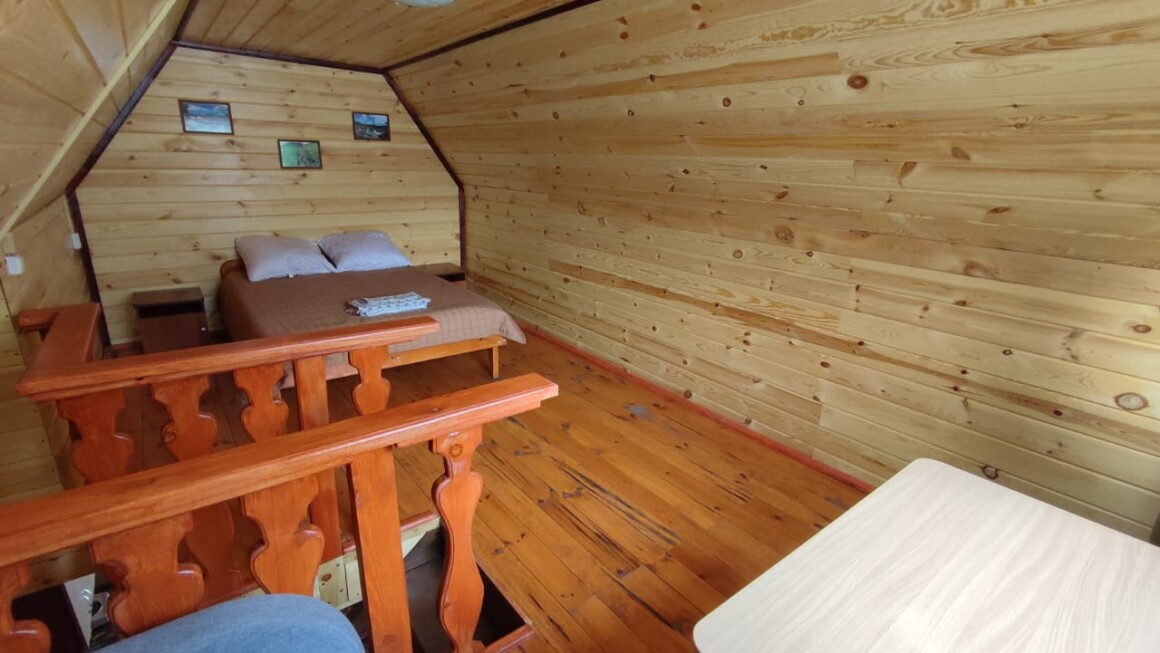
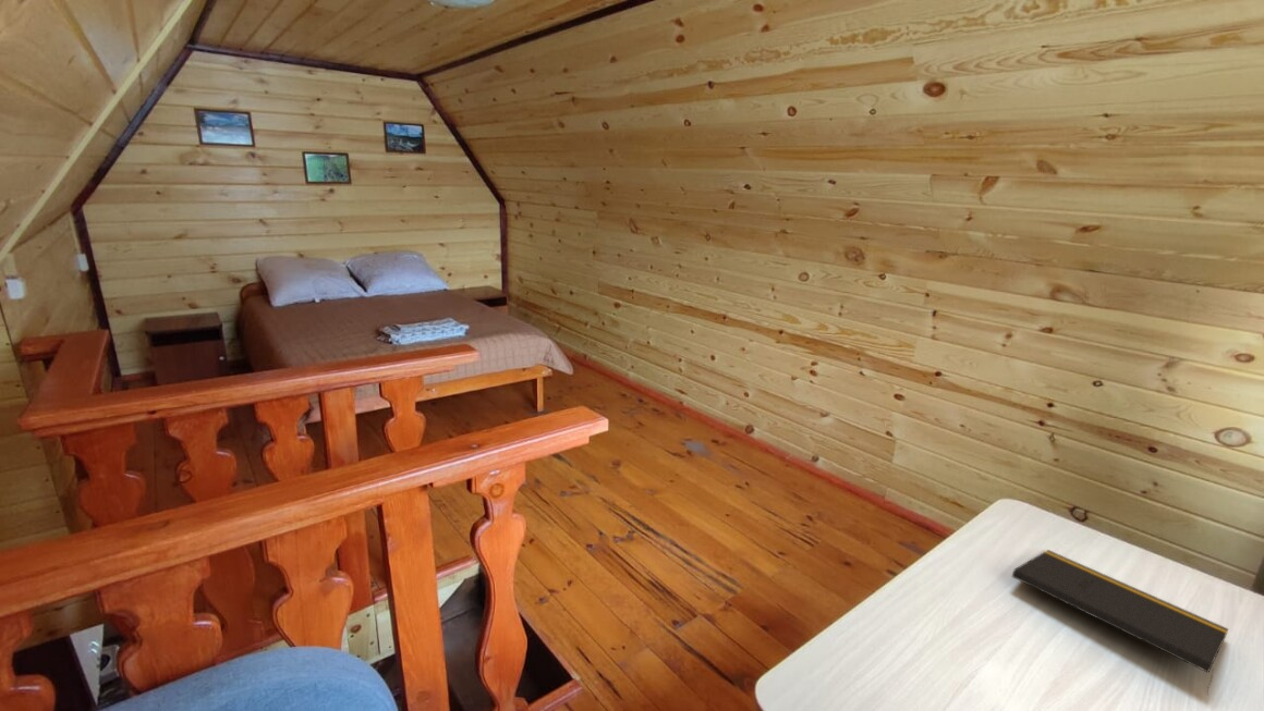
+ notepad [1011,549,1229,697]
